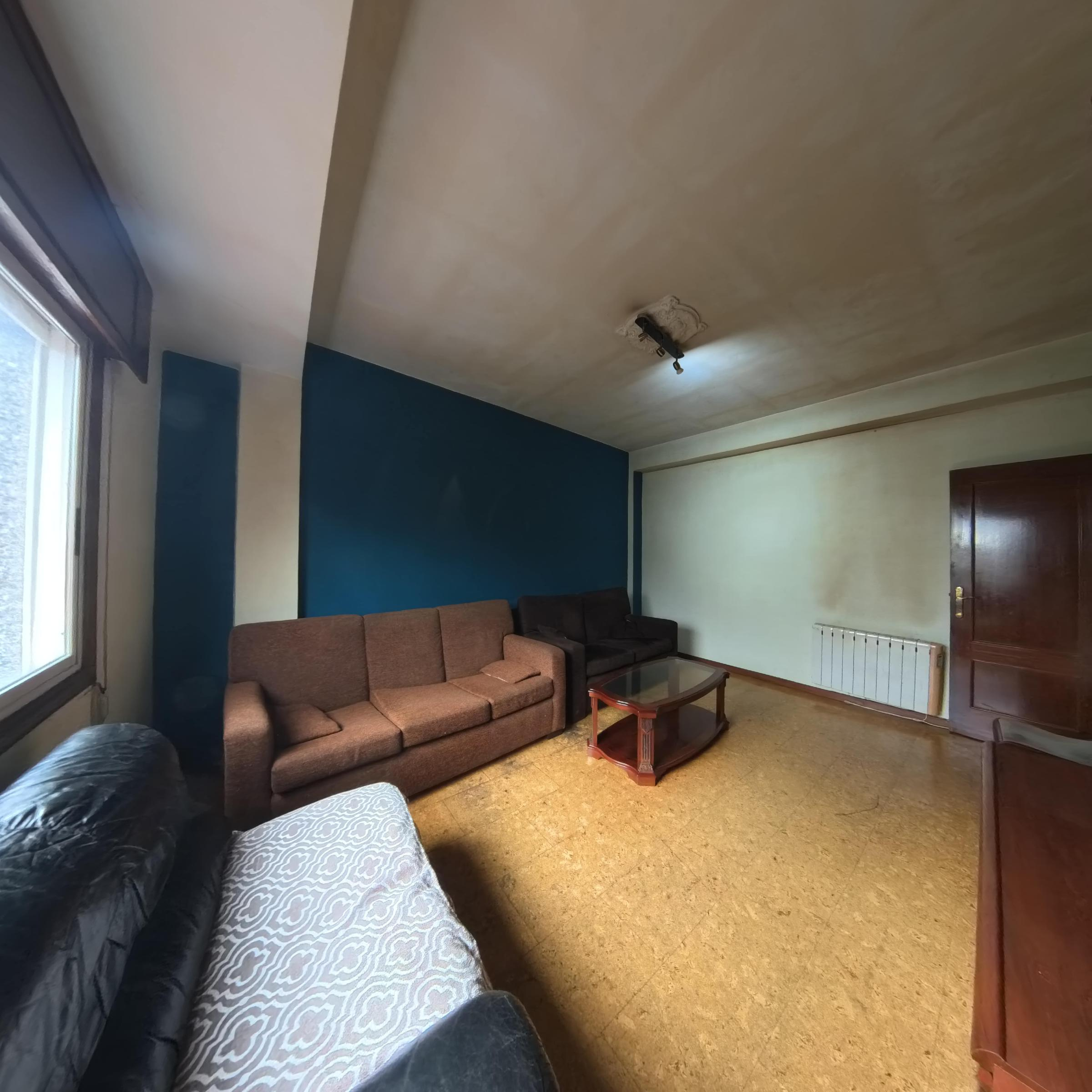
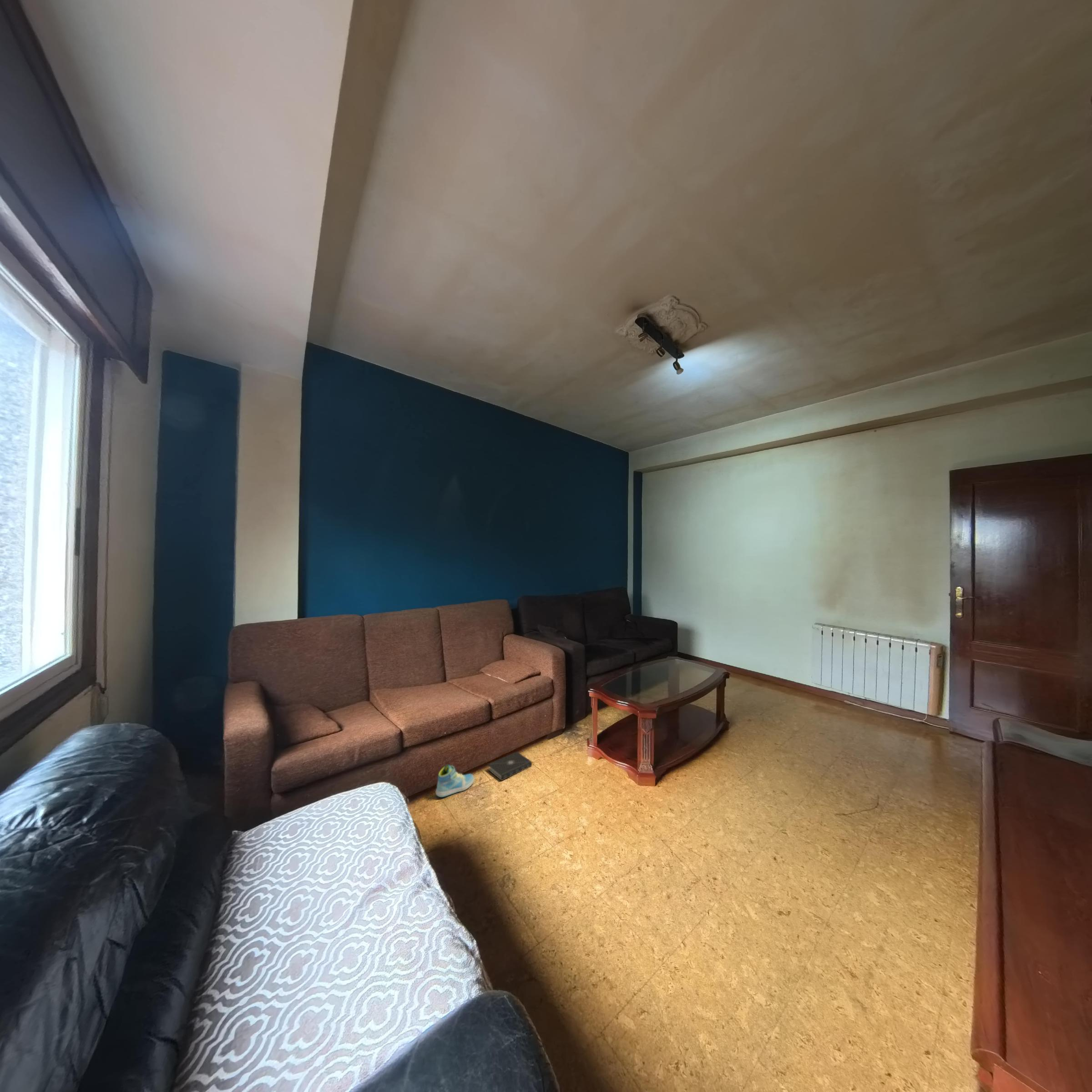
+ book [487,751,532,781]
+ sneaker [435,764,475,798]
